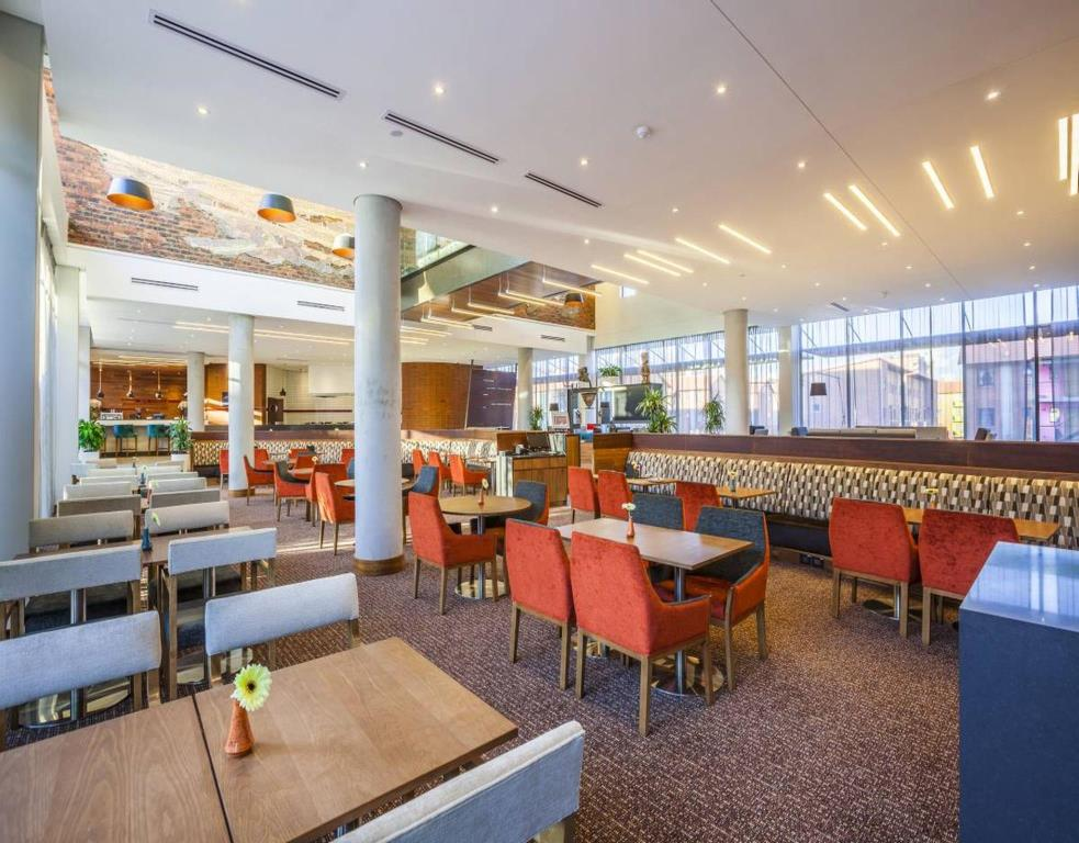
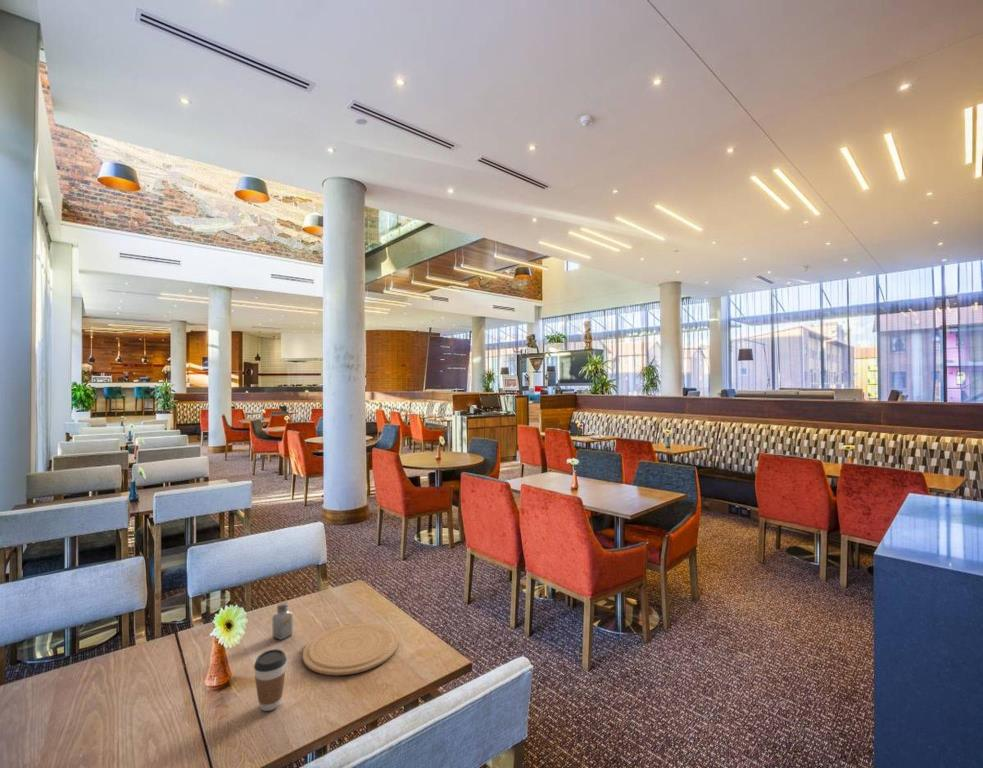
+ coffee cup [253,648,288,712]
+ plate [302,622,399,676]
+ saltshaker [272,601,293,641]
